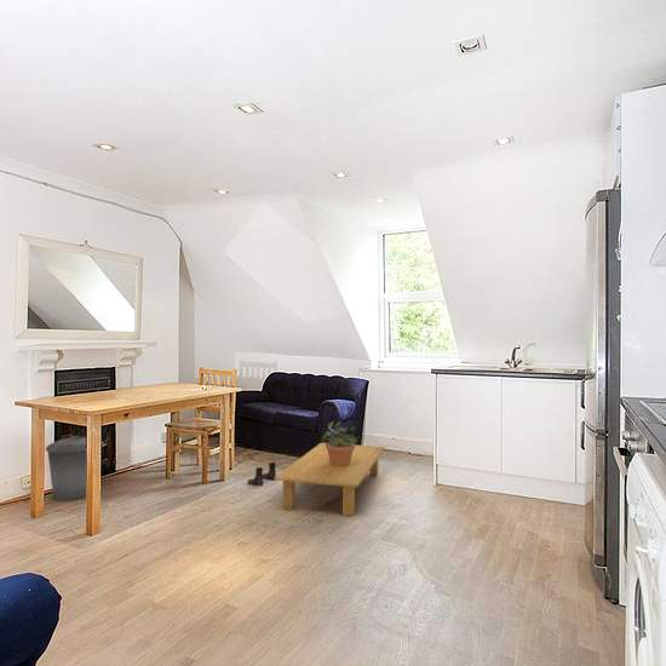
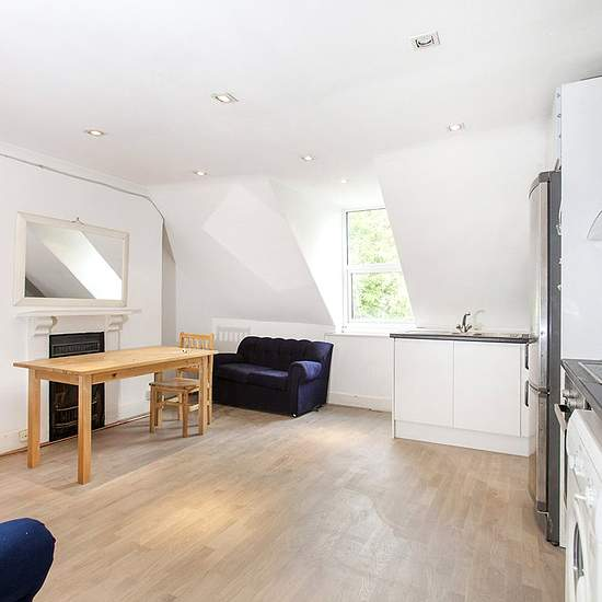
- coffee table [274,442,385,517]
- boots [247,461,277,487]
- potted plant [318,420,358,467]
- trash can [45,435,105,503]
